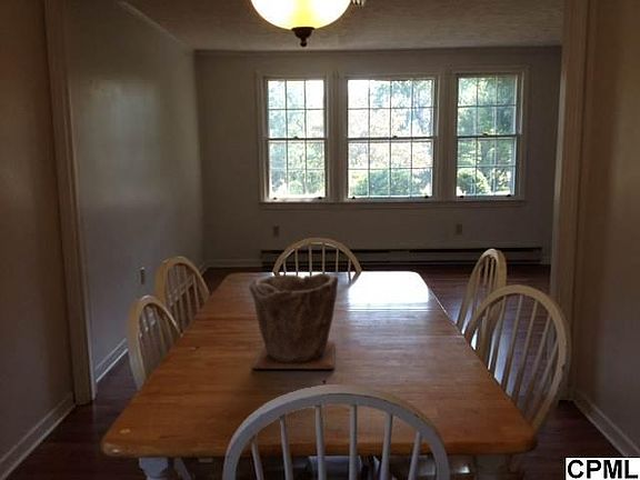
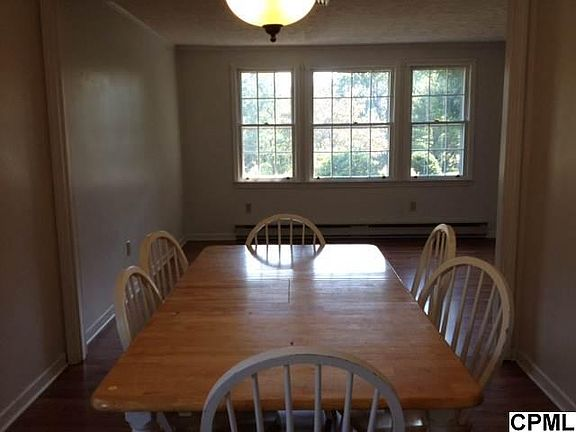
- plant pot [248,272,340,370]
